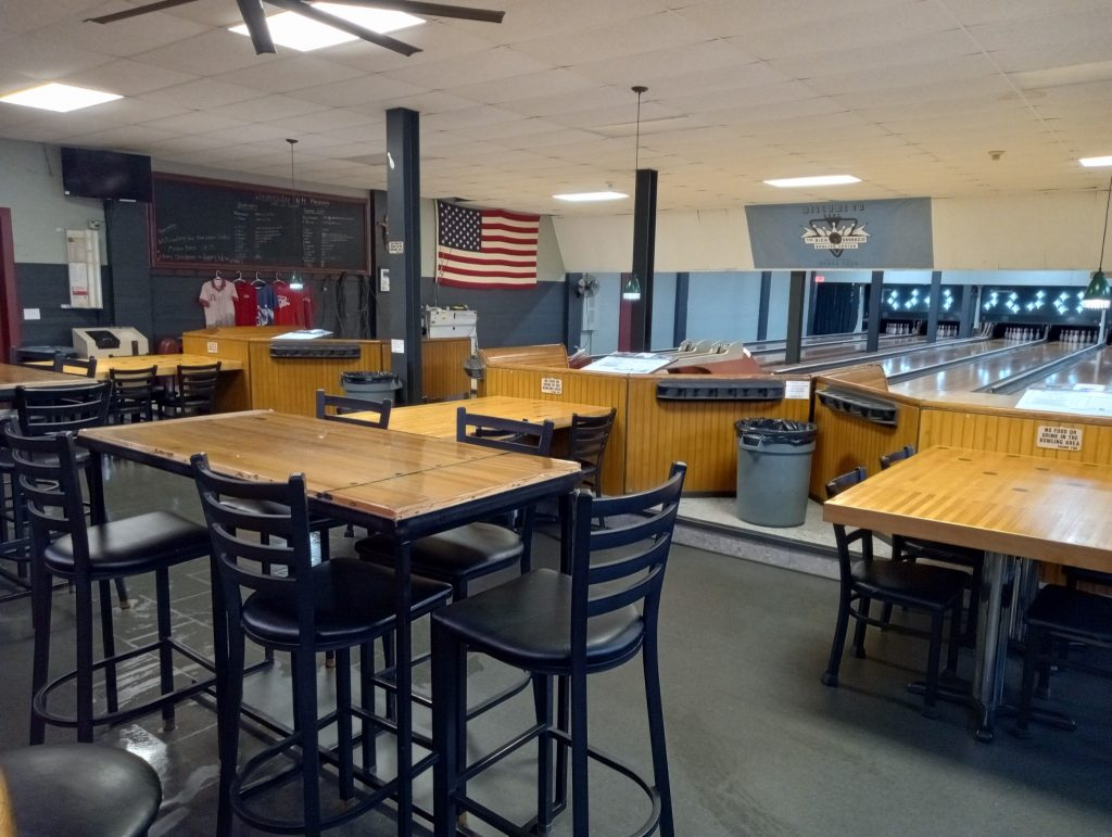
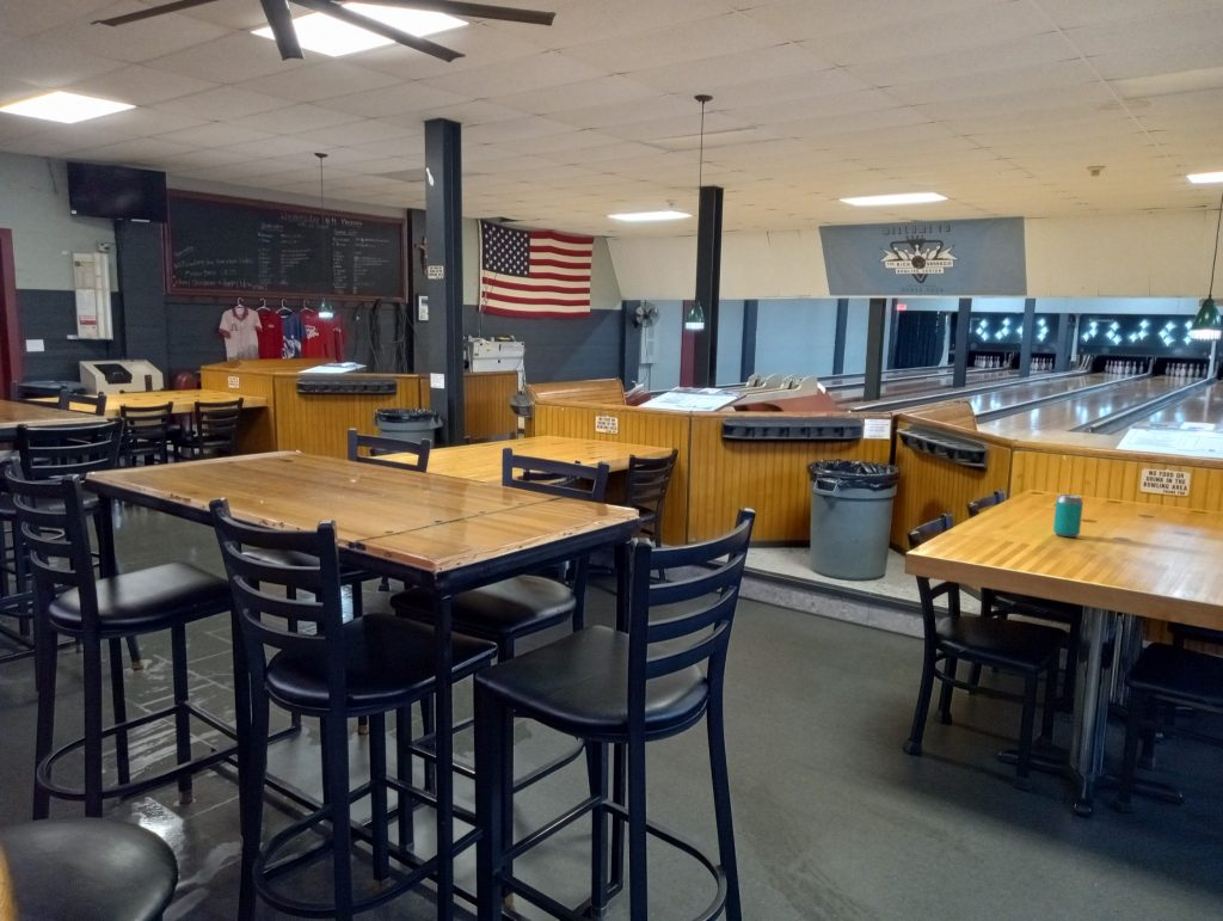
+ beverage can [1052,493,1084,539]
